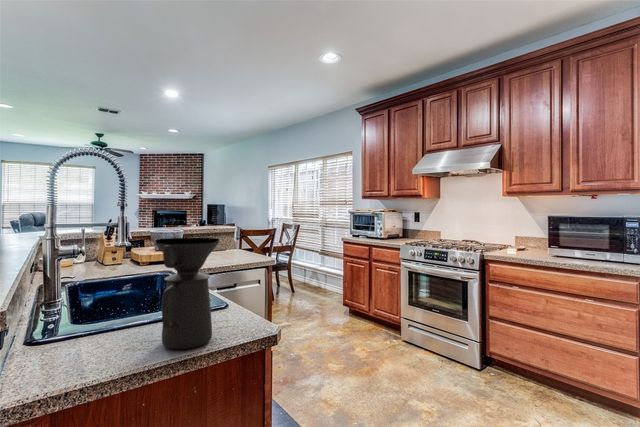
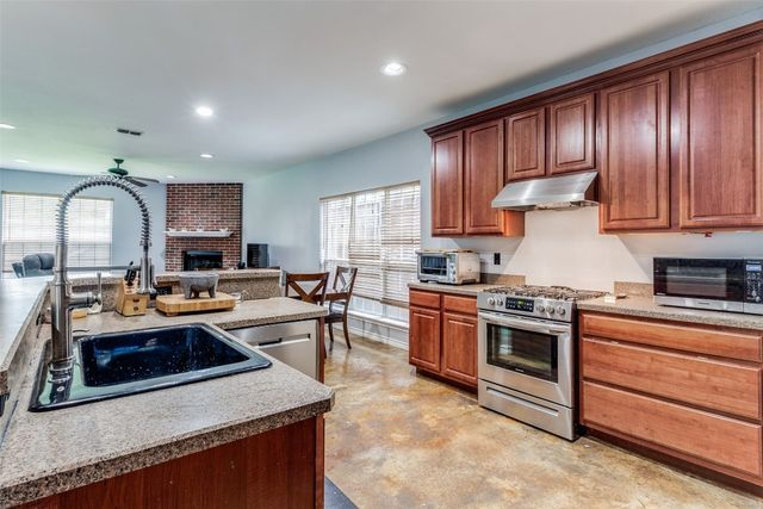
- coffee maker [154,237,221,350]
